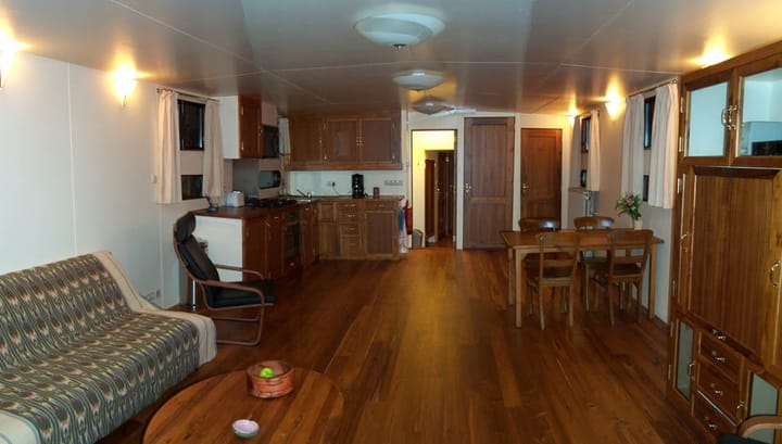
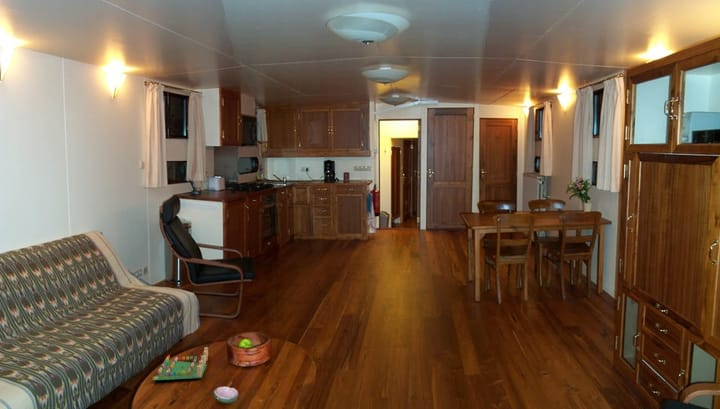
+ board game [152,346,209,381]
